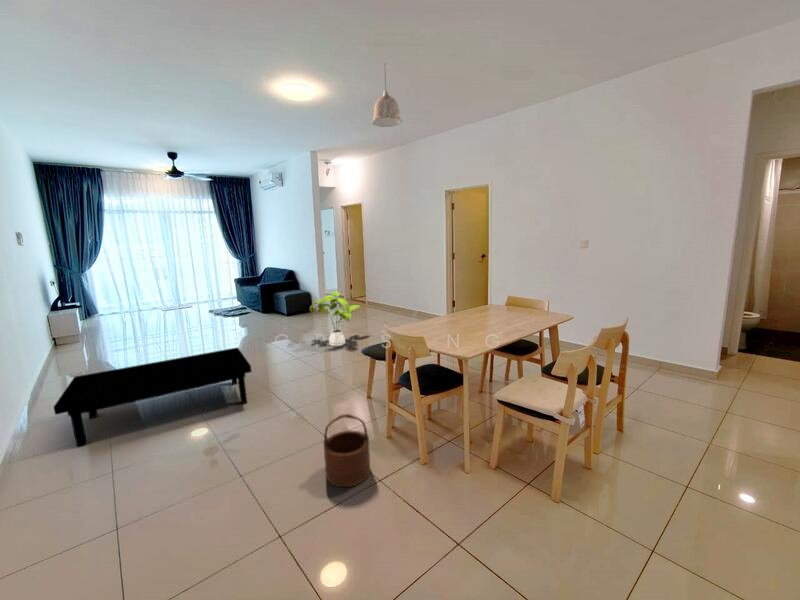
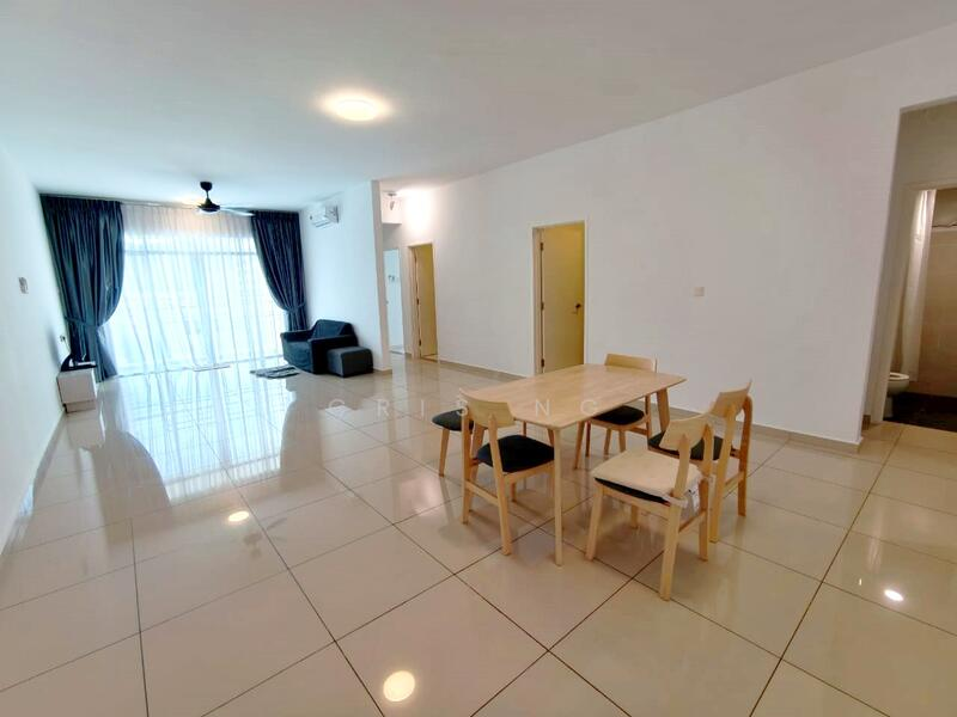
- coffee table [53,346,253,448]
- house plant [309,291,363,347]
- pendant lamp [371,62,402,128]
- wooden bucket [322,413,371,488]
